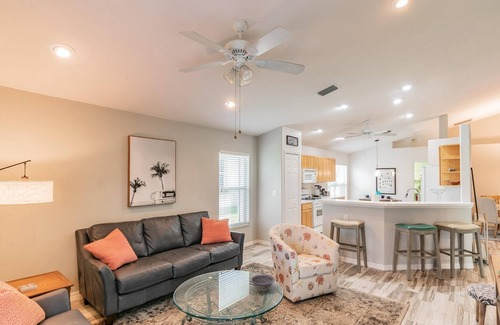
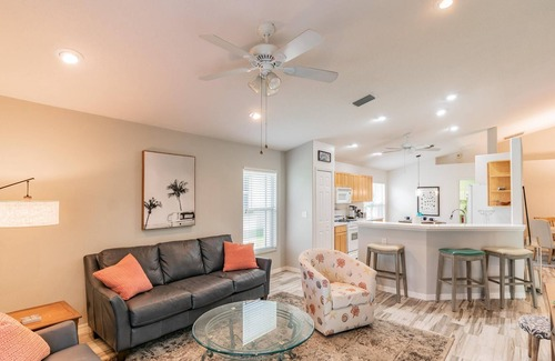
- decorative bowl [249,273,276,292]
